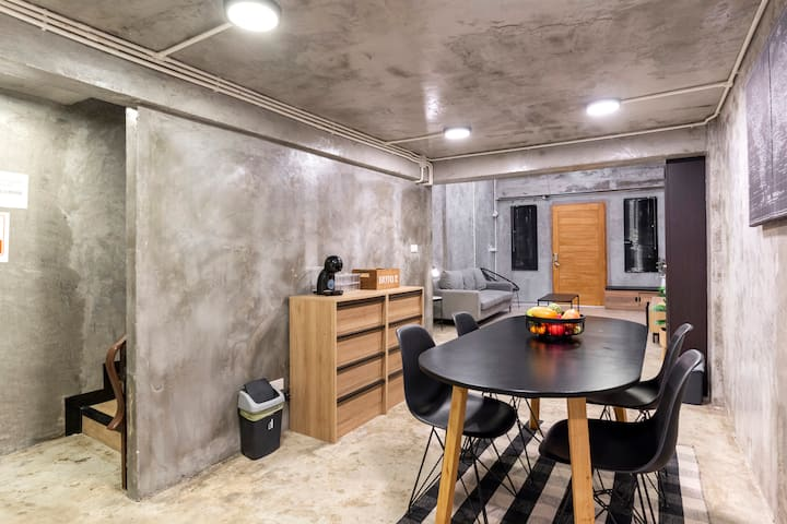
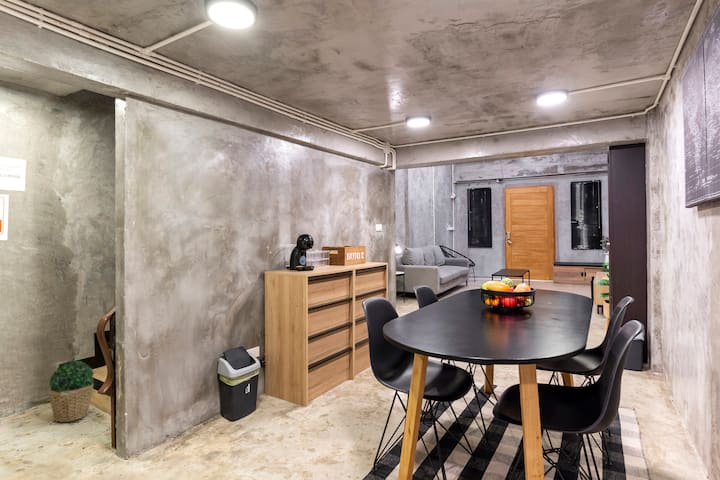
+ potted plant [47,360,95,423]
